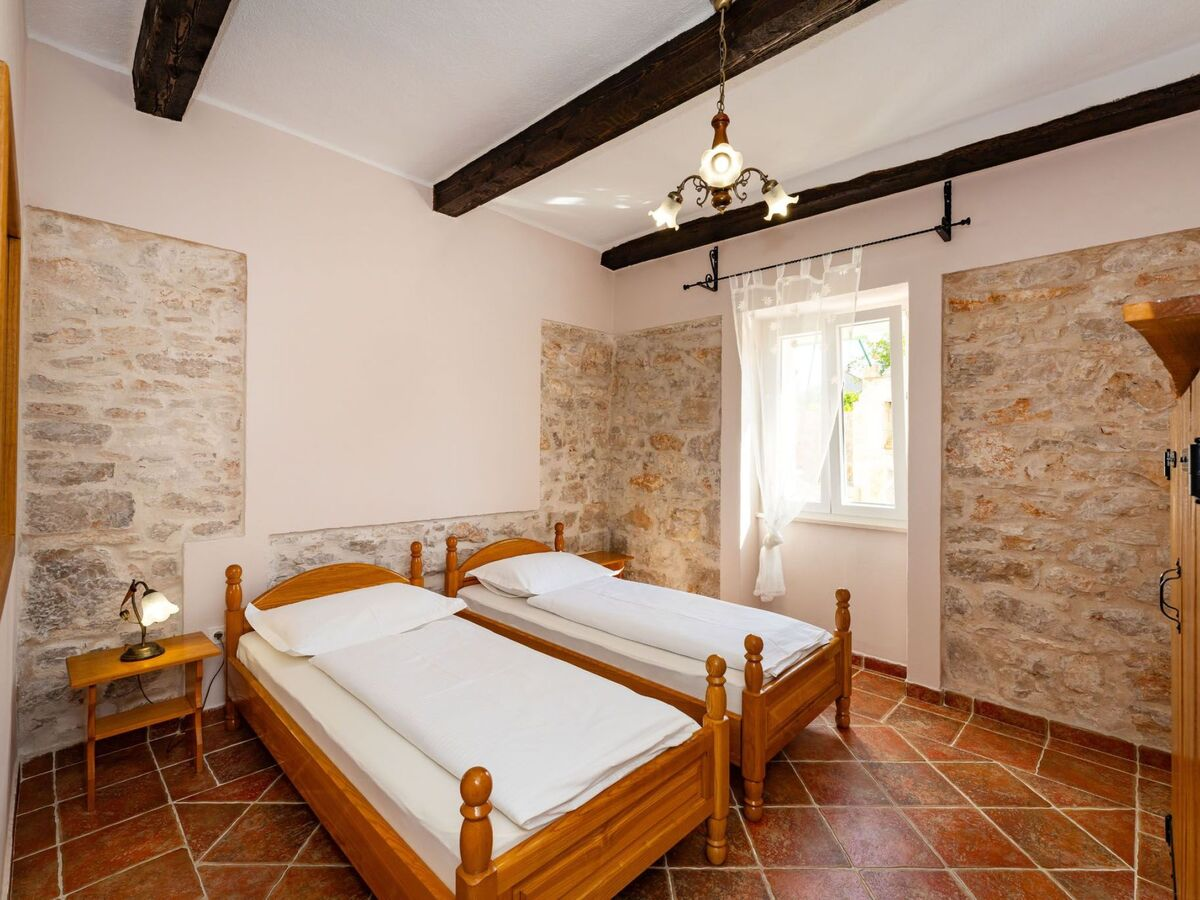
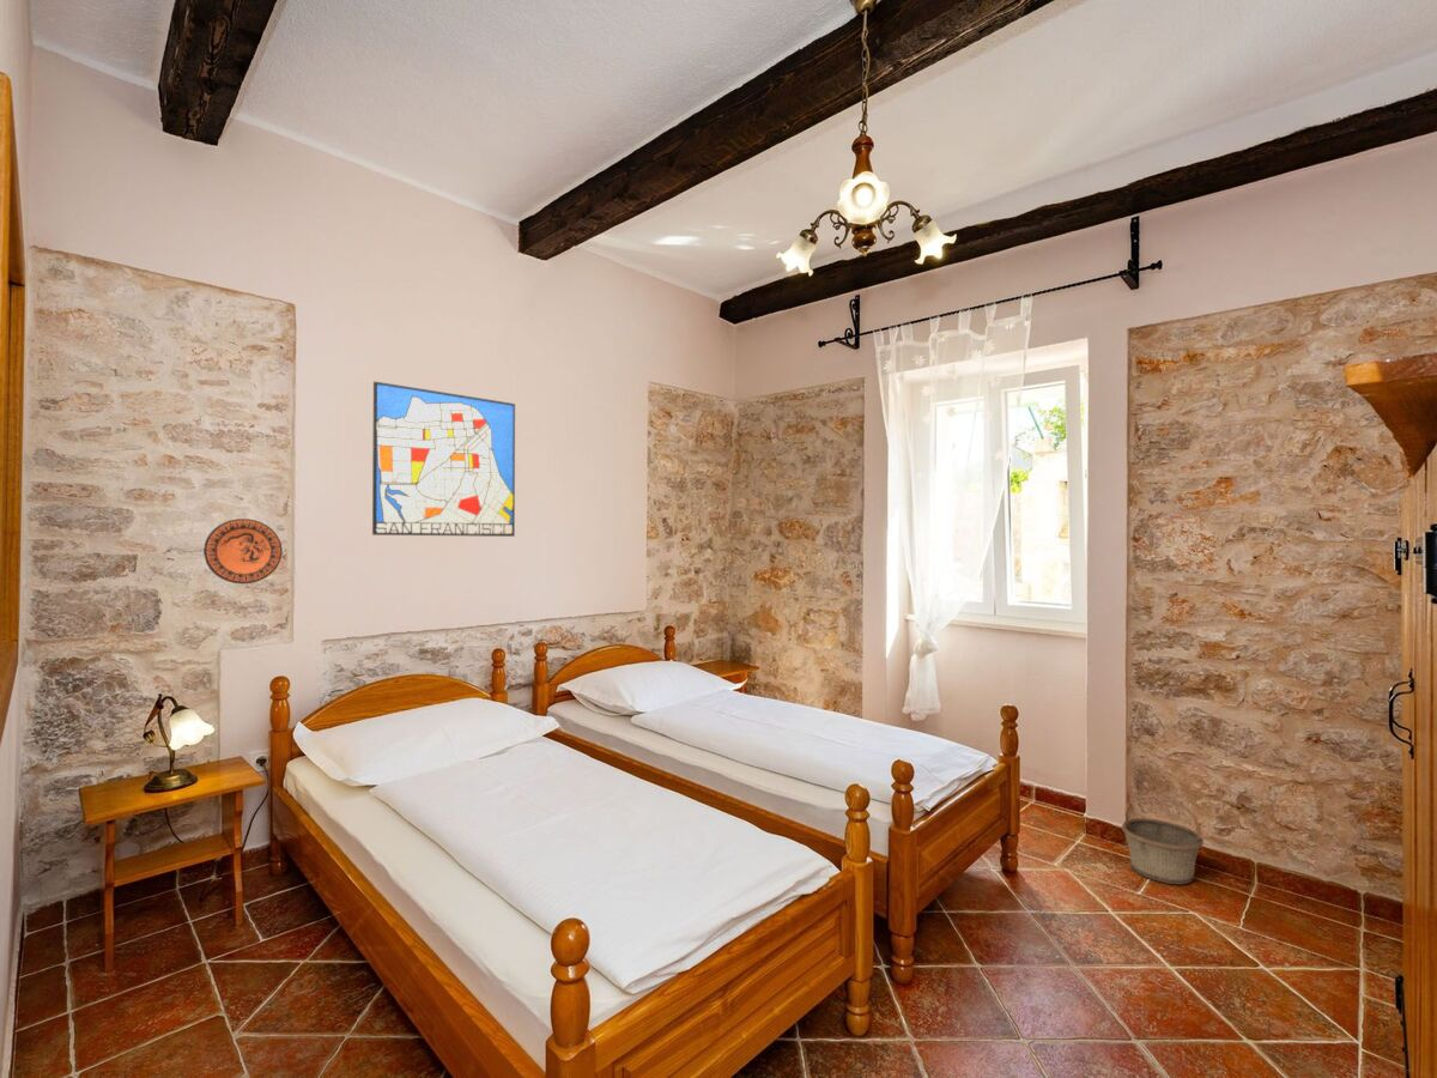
+ decorative plate [202,517,284,585]
+ wall art [371,381,516,538]
+ basket [1121,794,1205,885]
